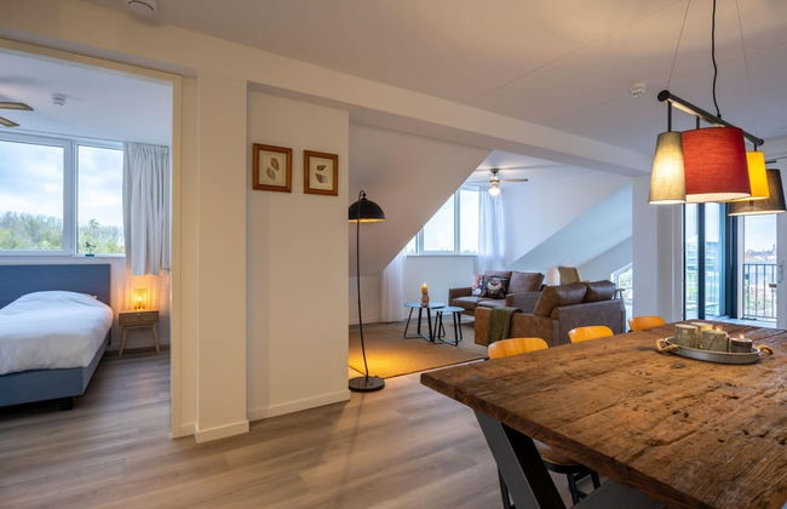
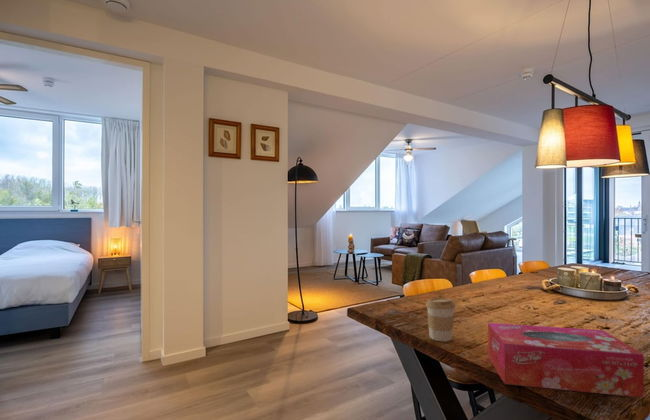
+ coffee cup [425,297,456,342]
+ tissue box [487,322,645,399]
